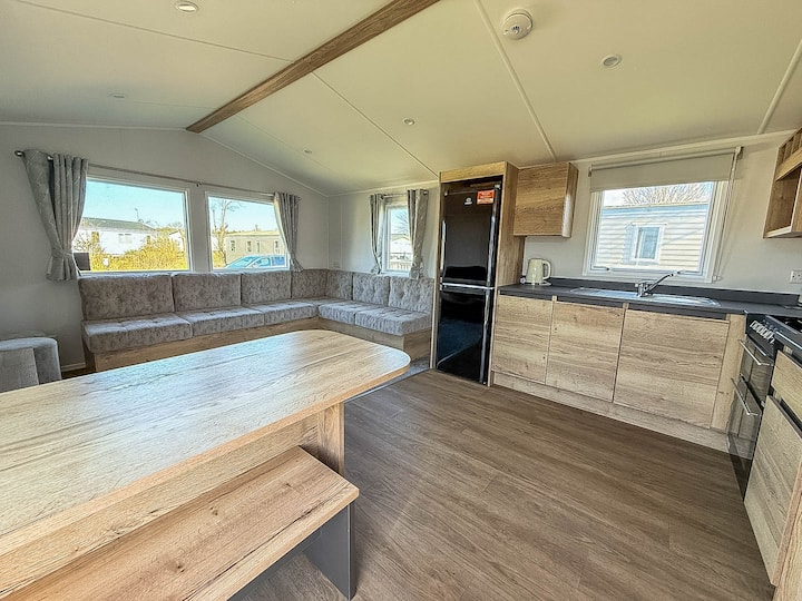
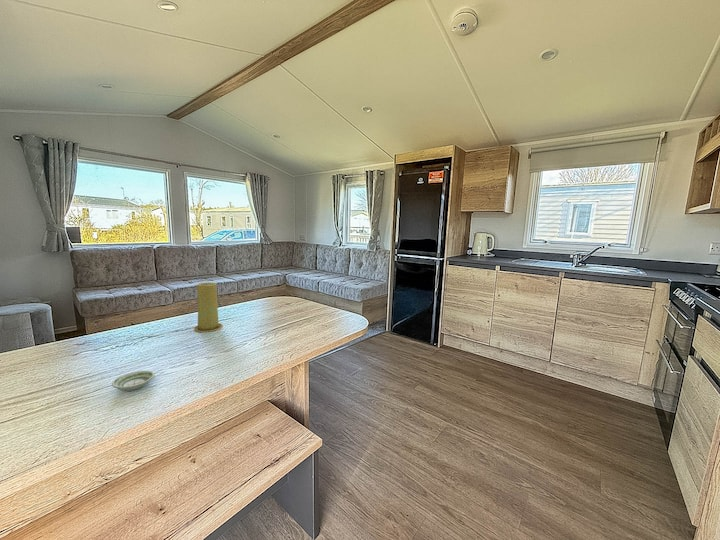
+ candle [193,282,224,333]
+ saucer [111,370,156,392]
